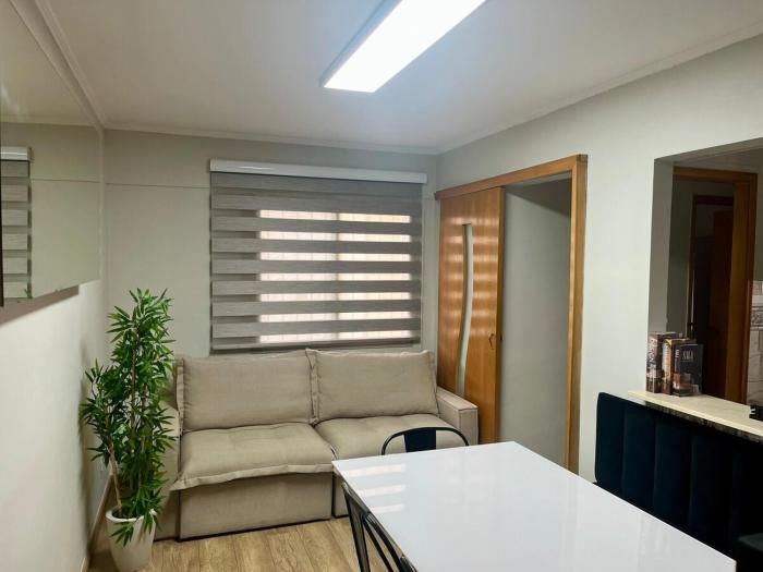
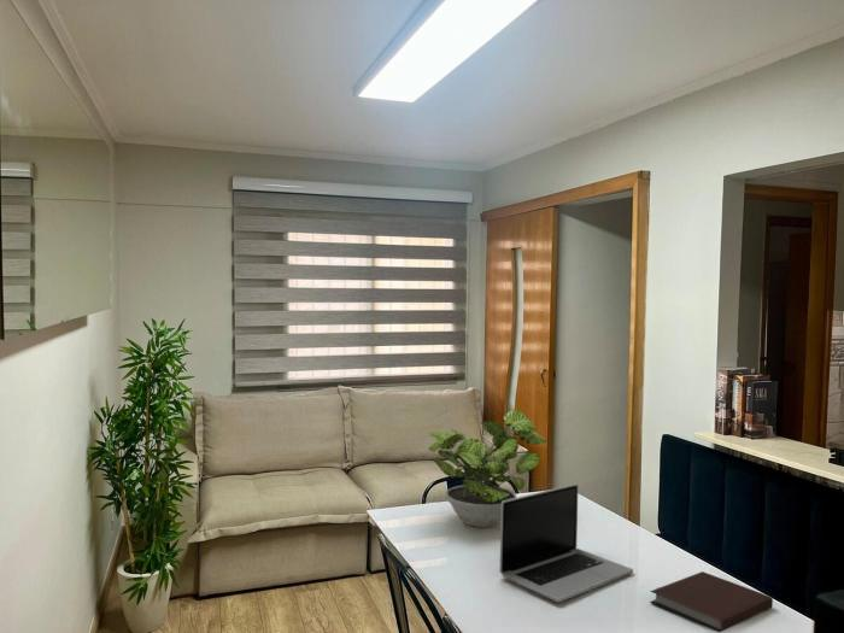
+ notebook [649,570,774,633]
+ laptop [499,482,634,603]
+ potted plant [428,409,546,528]
